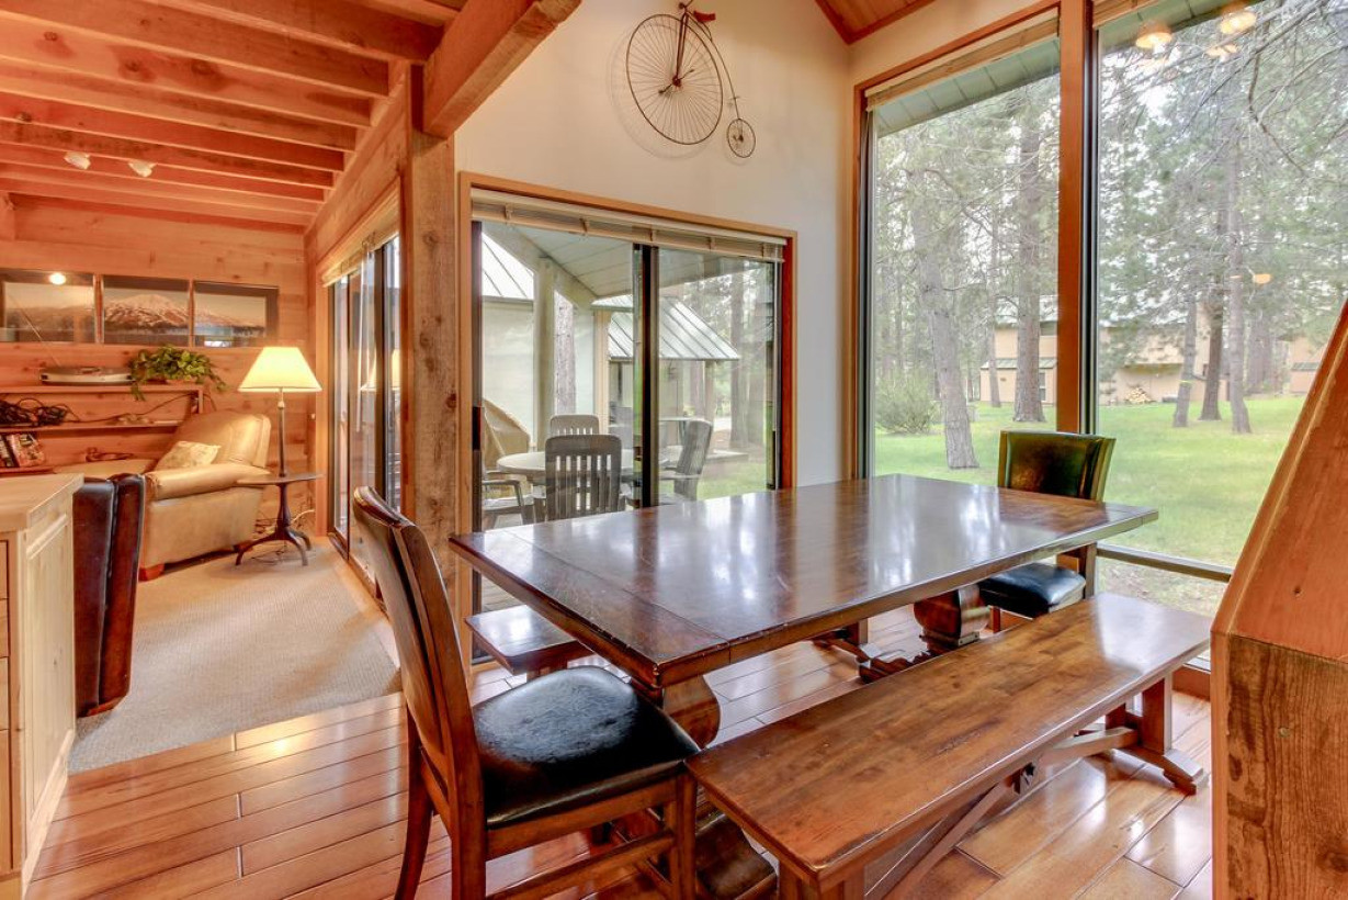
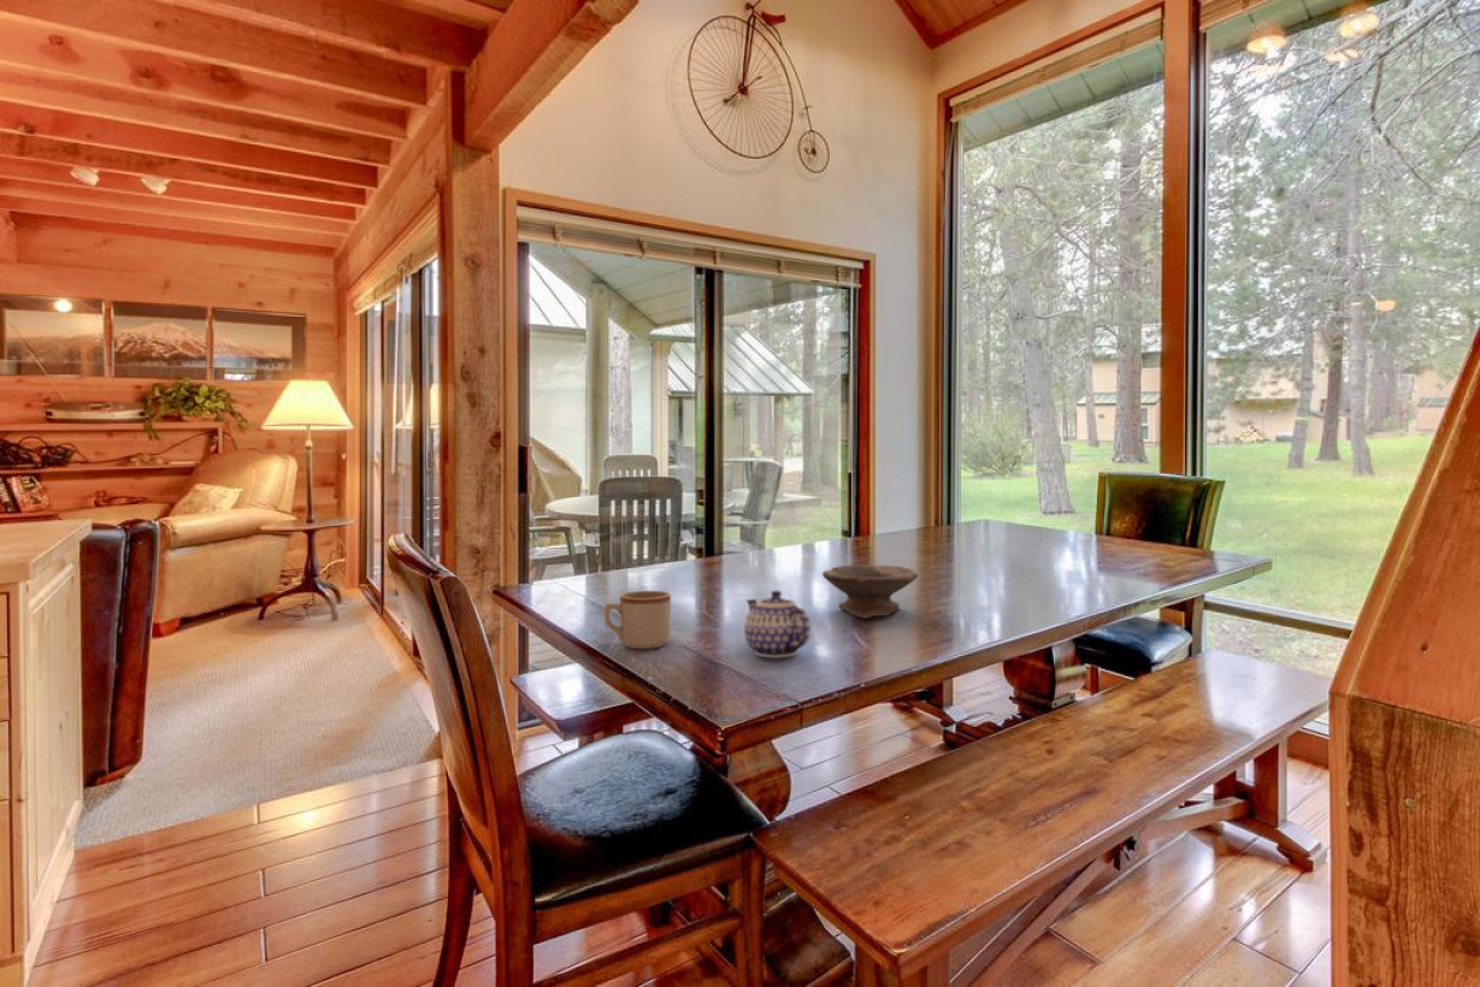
+ teapot [743,590,812,658]
+ bowl [821,563,919,620]
+ mug [603,590,672,650]
